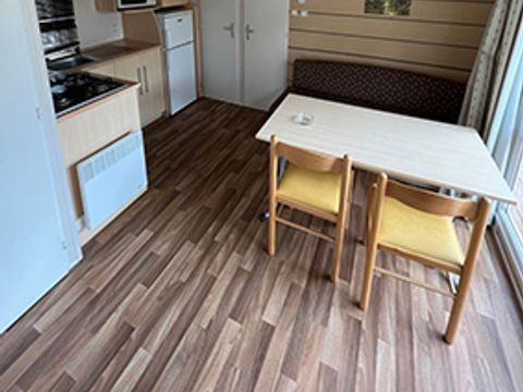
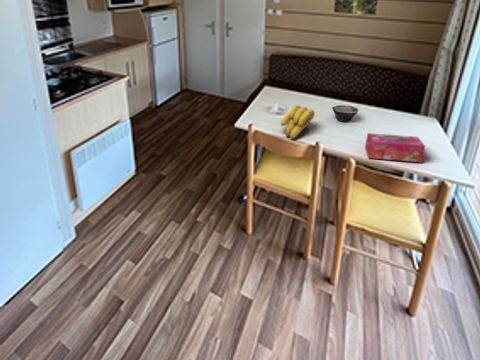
+ banana bunch [280,104,316,139]
+ bowl [331,104,359,123]
+ tissue box [364,132,426,163]
